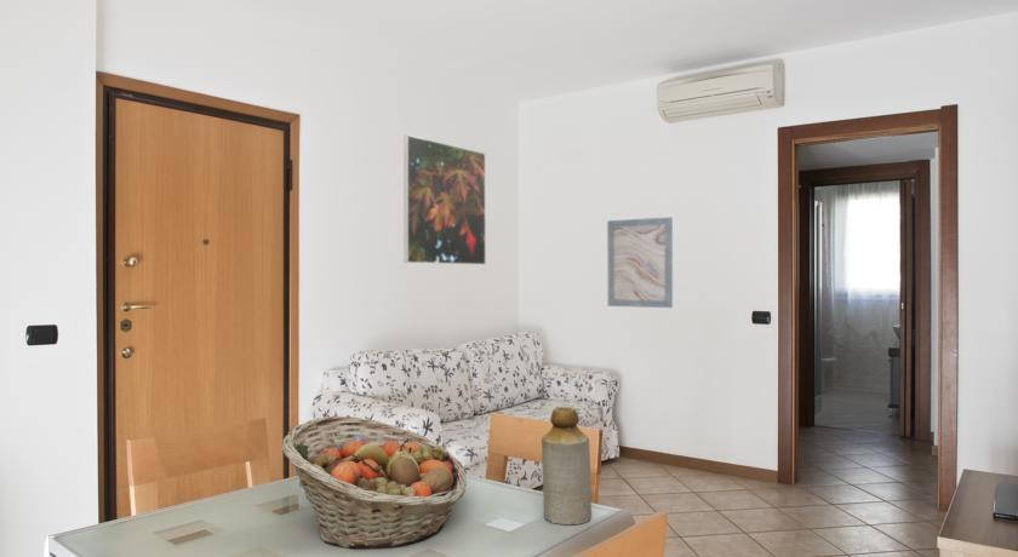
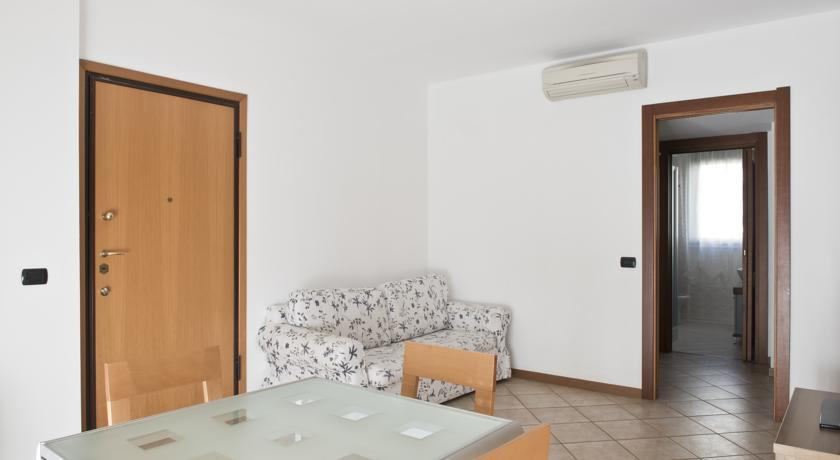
- fruit basket [281,415,468,550]
- bottle [541,406,593,526]
- wall art [606,217,674,309]
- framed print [402,134,487,265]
